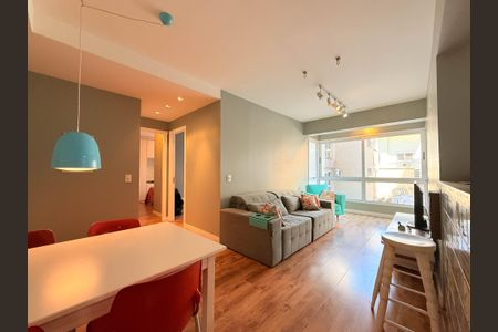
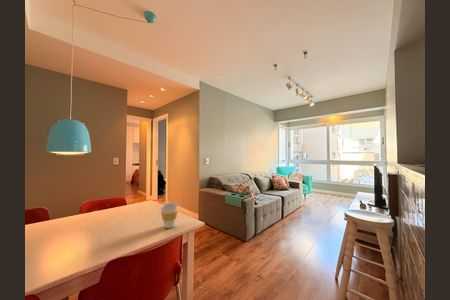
+ cup [159,202,179,229]
